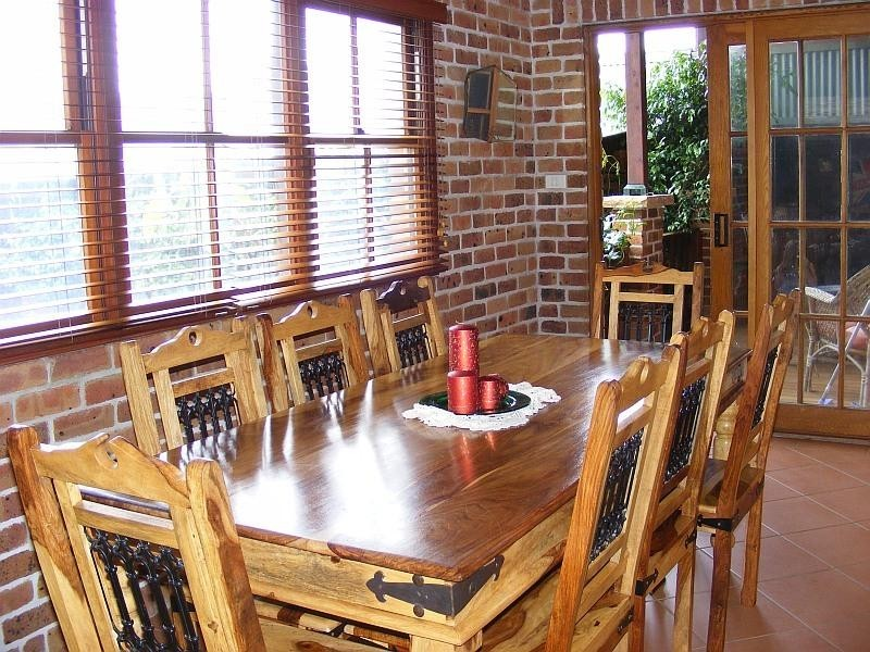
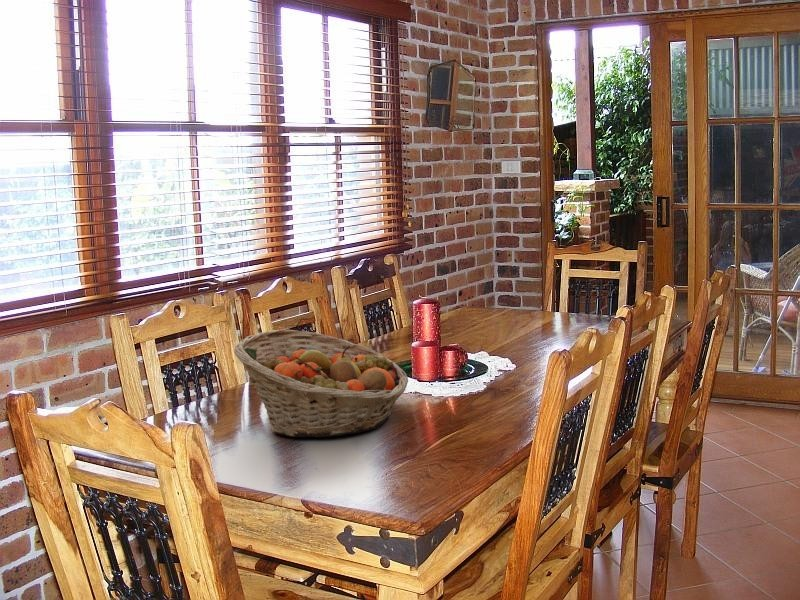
+ fruit basket [233,328,409,438]
